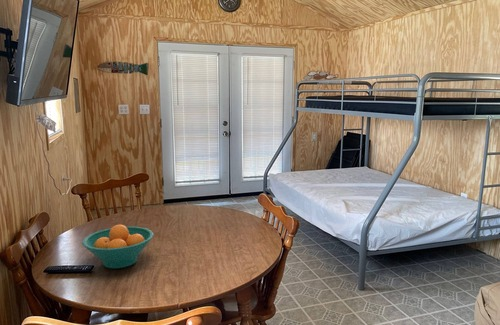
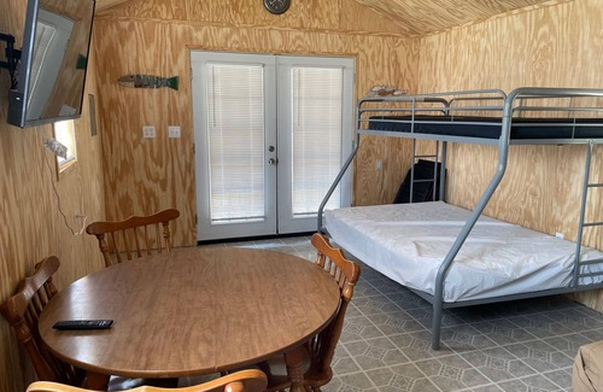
- fruit bowl [81,224,155,269]
